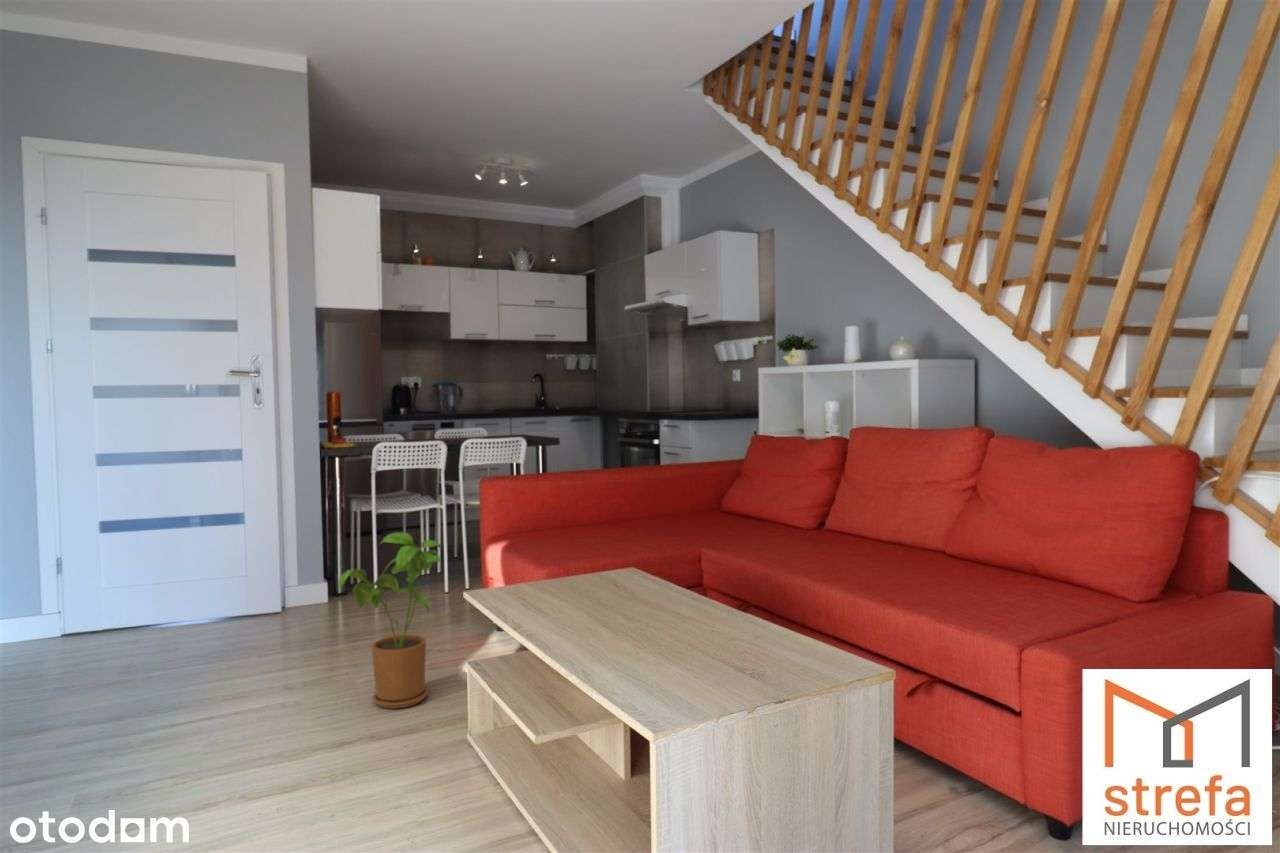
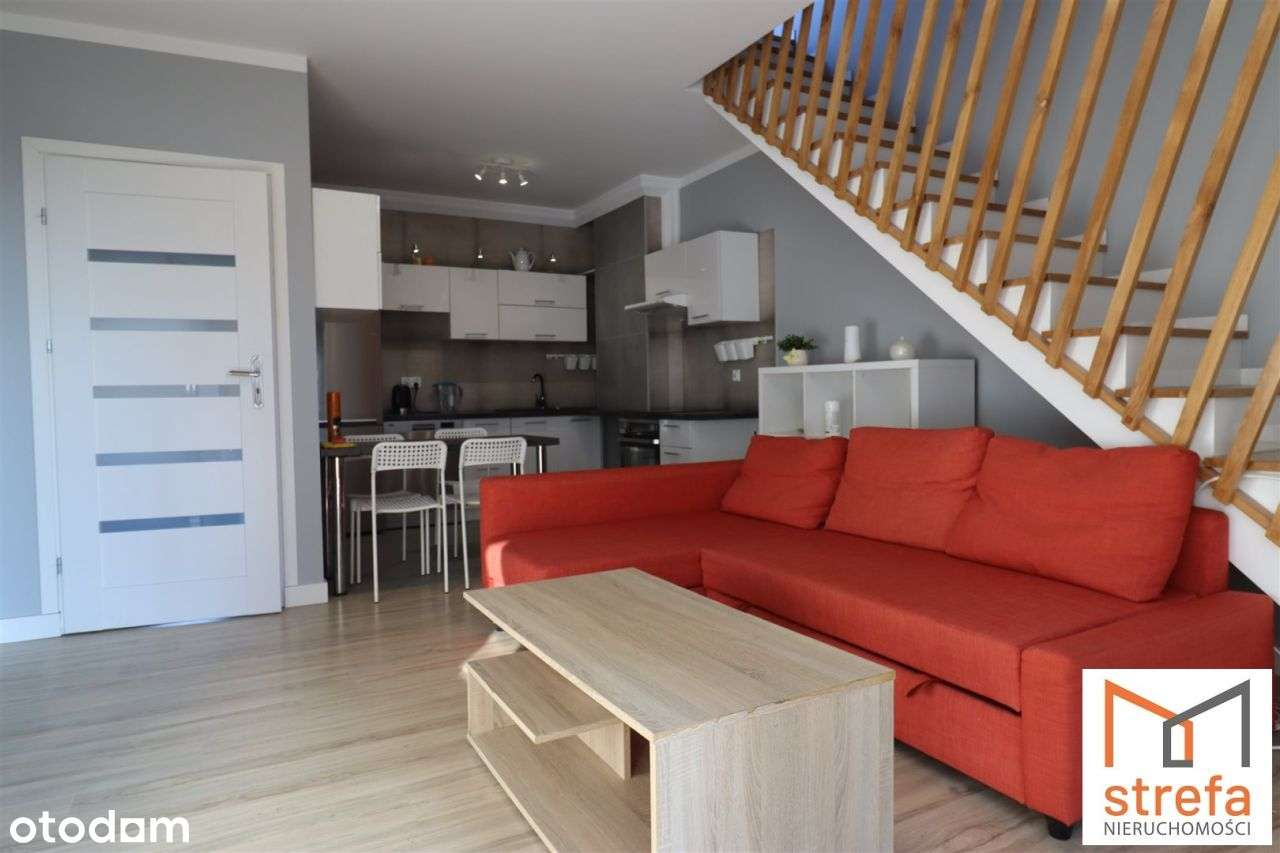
- house plant [338,531,442,710]
